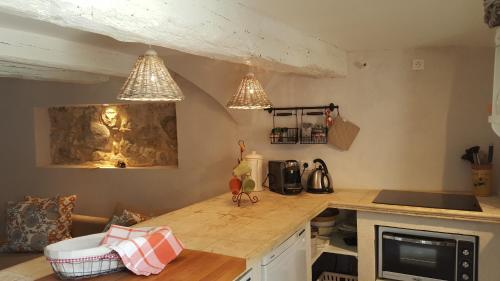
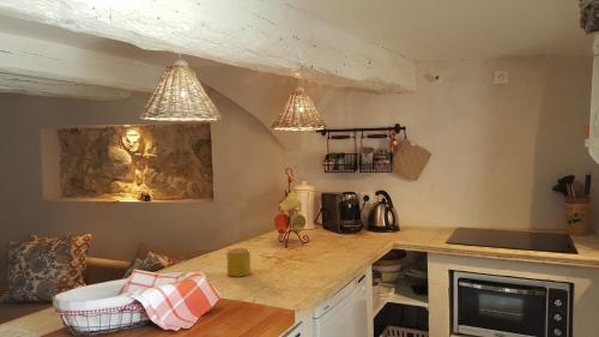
+ cup [225,247,252,278]
